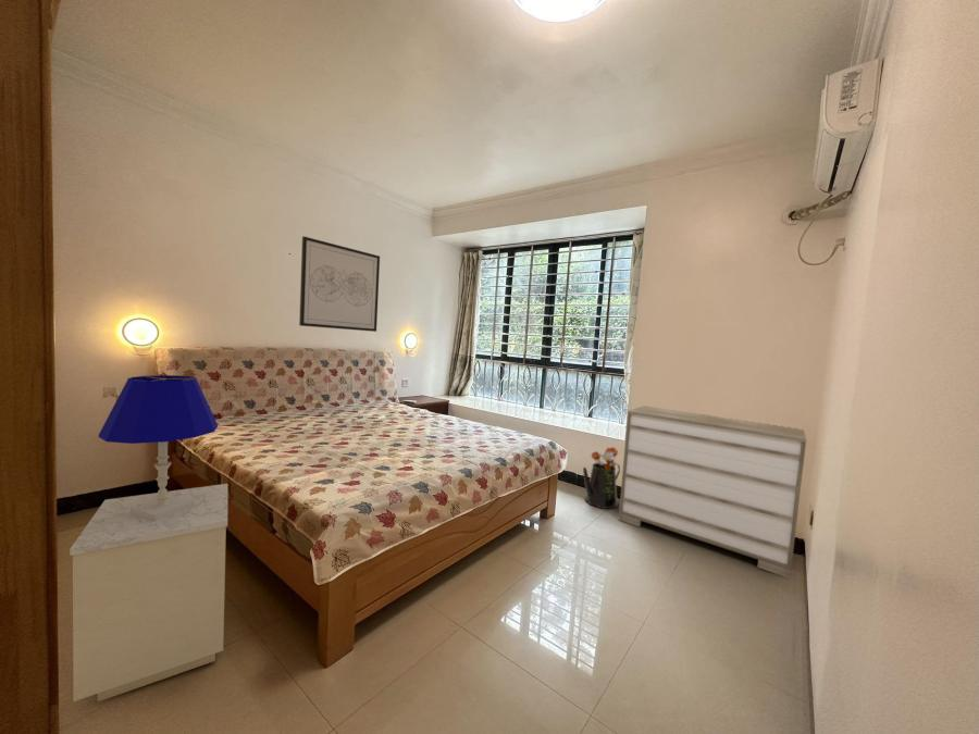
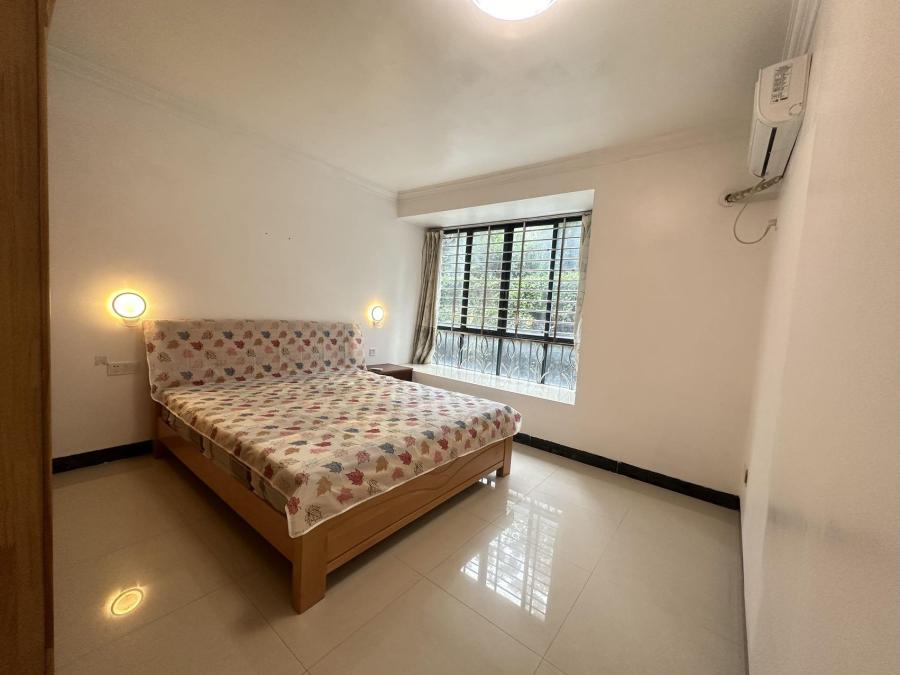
- watering can [582,446,621,510]
- table lamp [98,374,219,521]
- dresser [618,405,807,580]
- nightstand [69,483,228,702]
- wall art [298,235,381,333]
